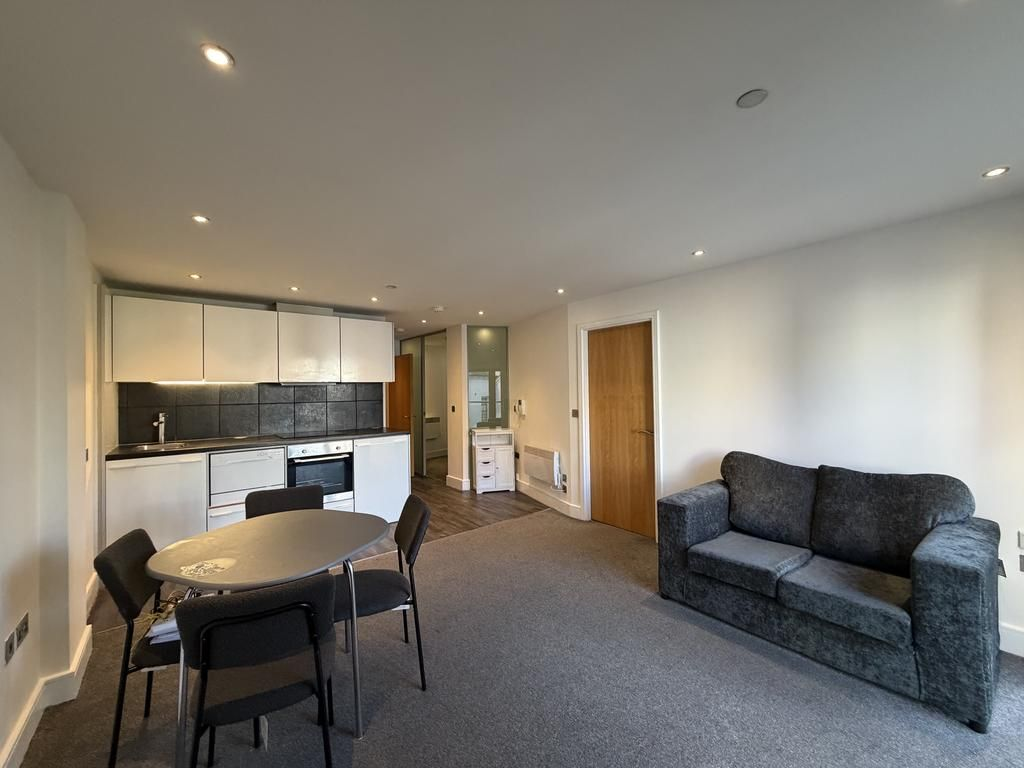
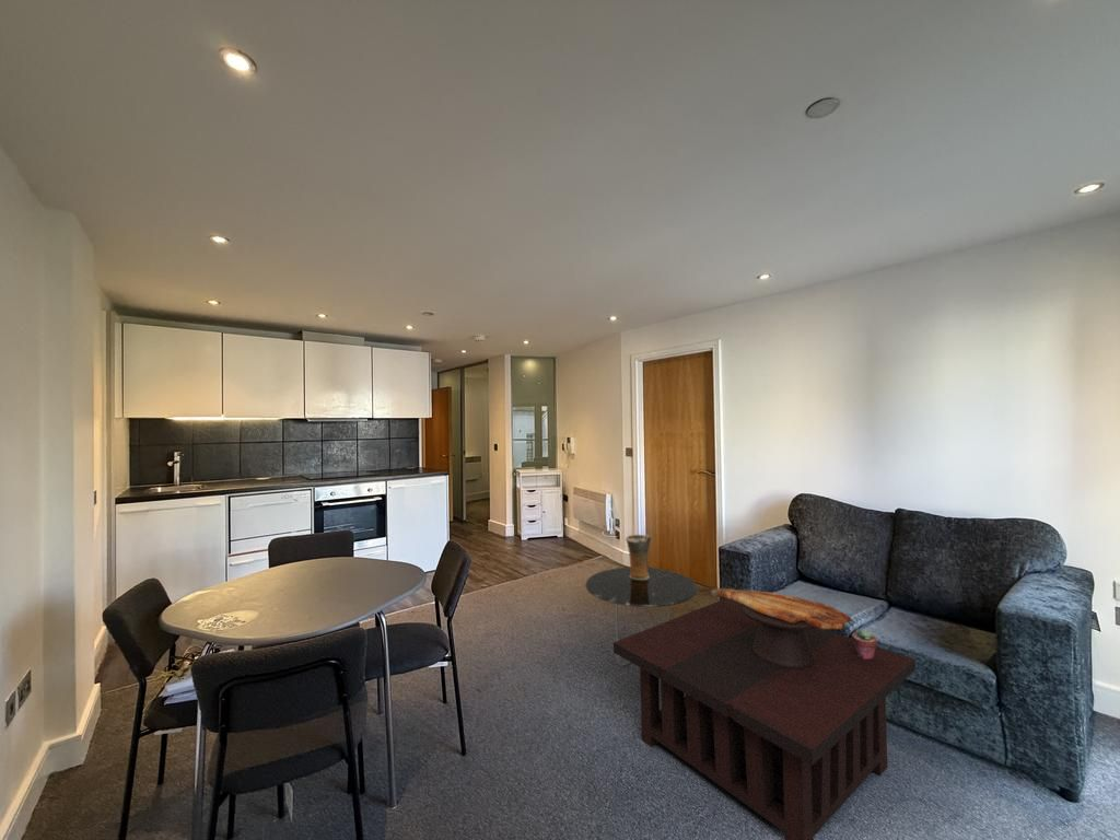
+ vase [625,534,652,580]
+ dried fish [709,587,852,668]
+ coffee table [612,598,917,840]
+ side table [584,567,699,667]
+ potted succulent [851,628,878,660]
